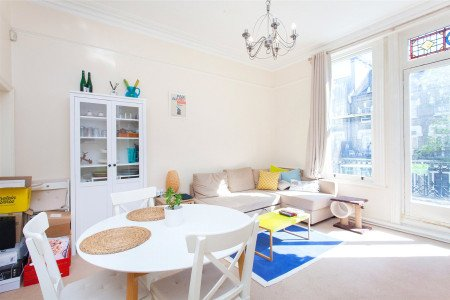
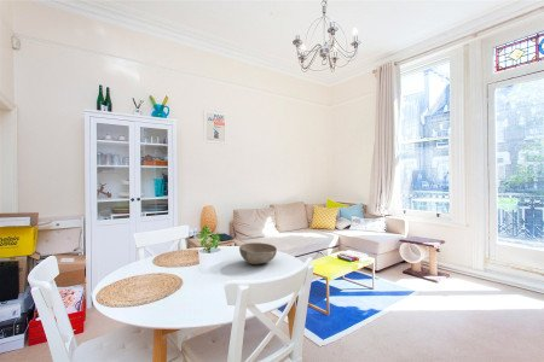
+ bowl [238,241,278,265]
